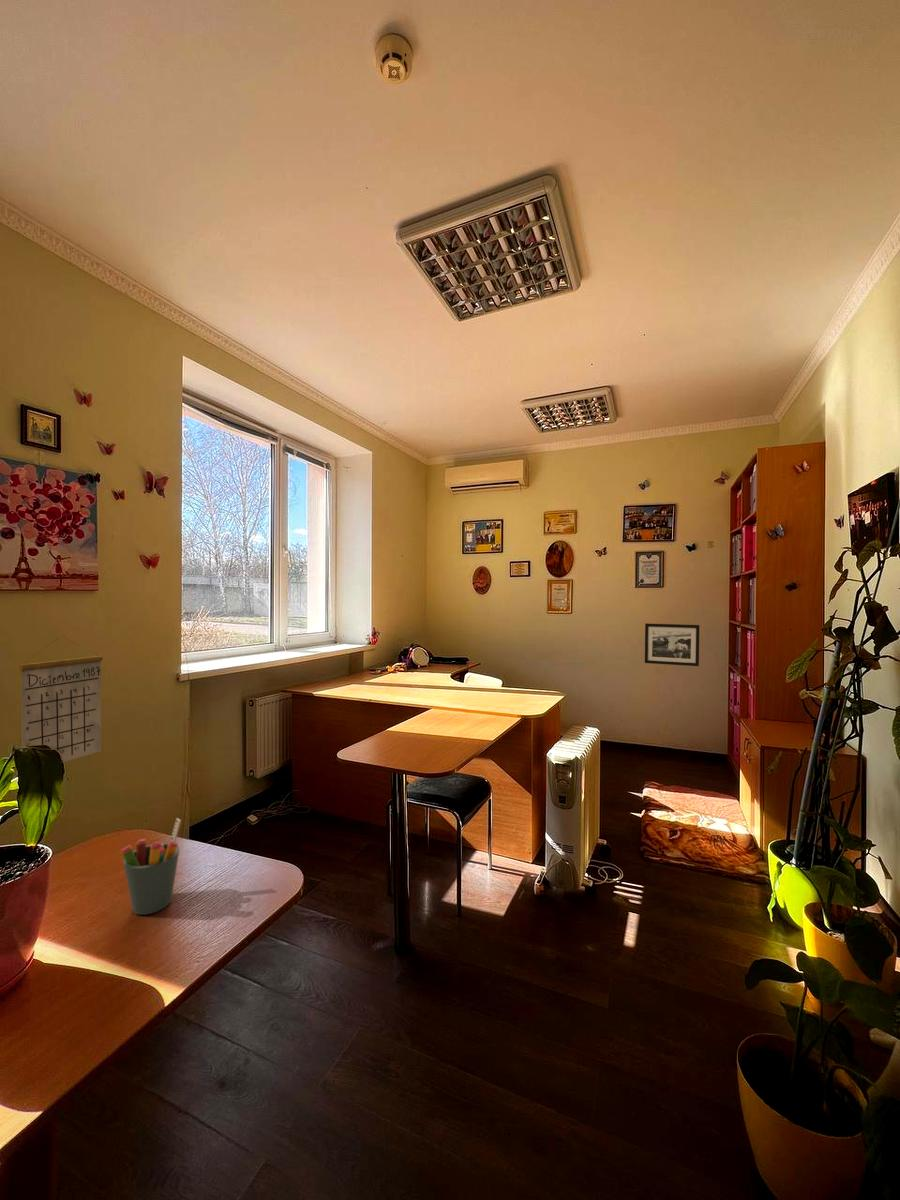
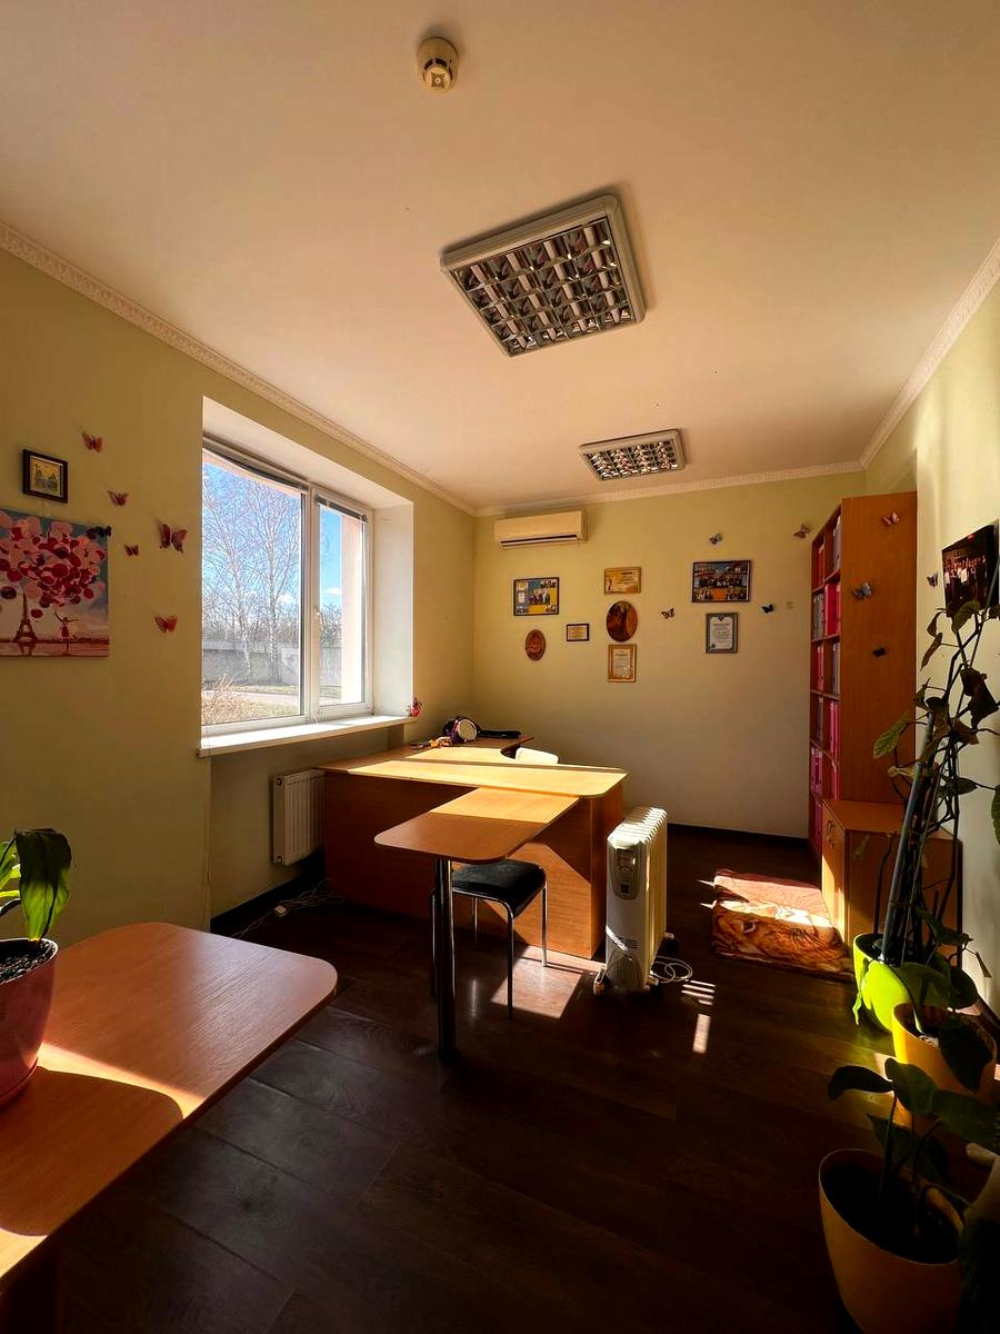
- picture frame [644,622,700,667]
- pen holder [120,817,182,916]
- calendar [18,636,104,763]
